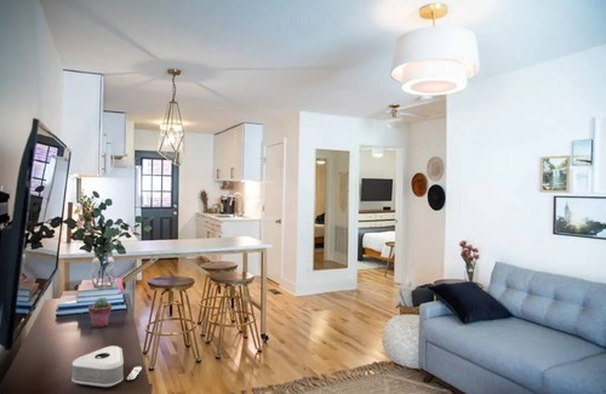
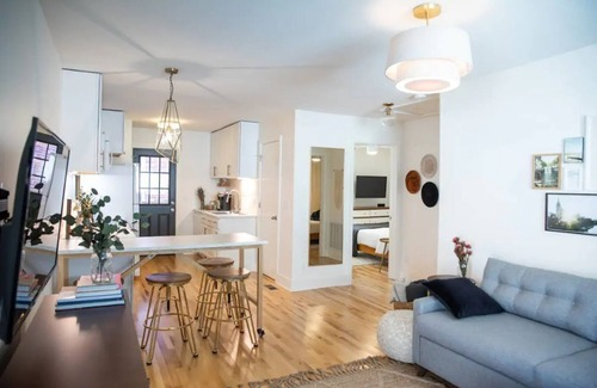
- potted succulent [87,296,113,329]
- speaker [70,346,143,388]
